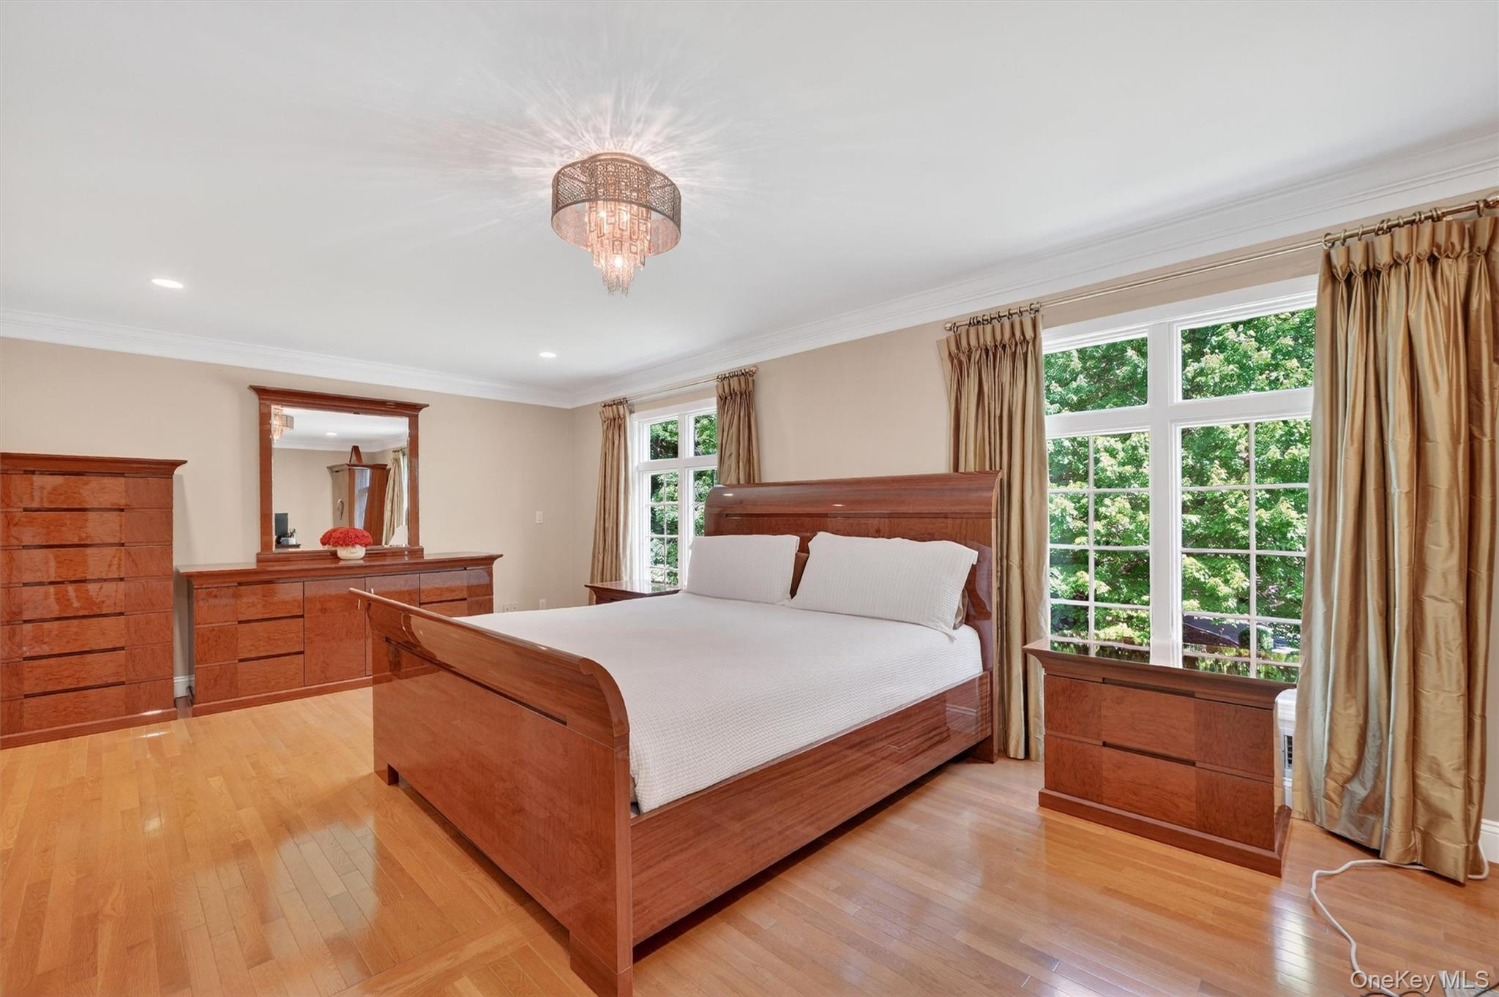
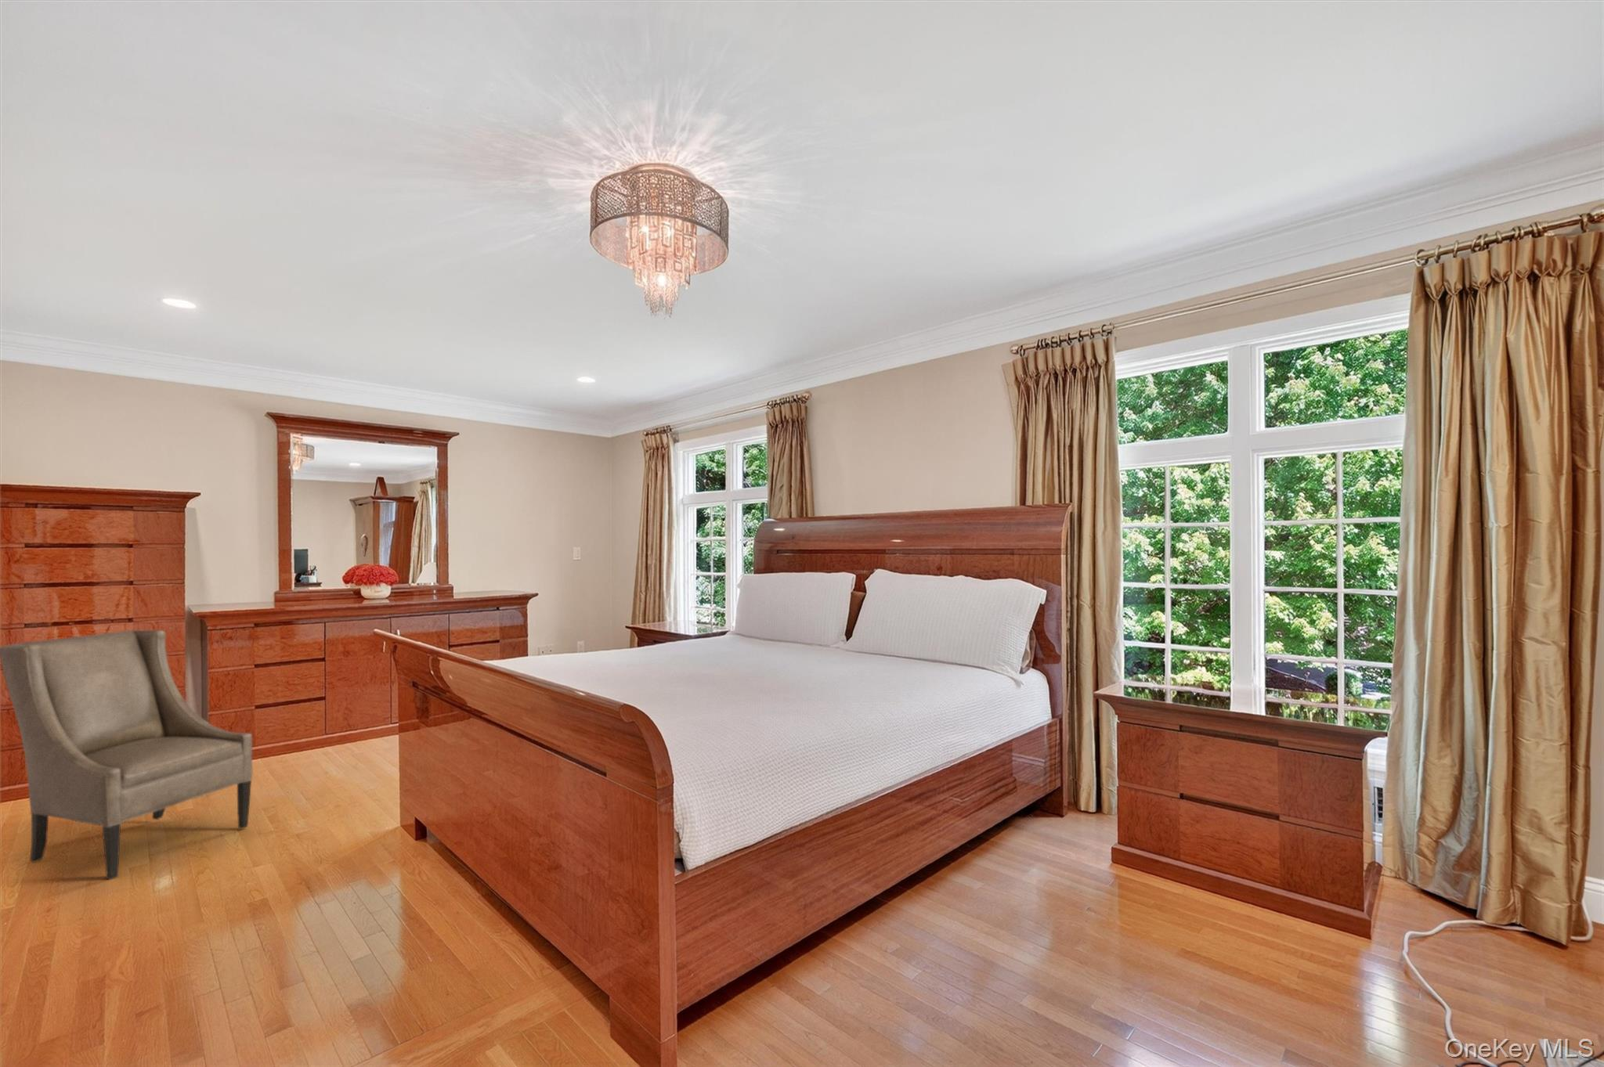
+ armchair [0,630,252,881]
